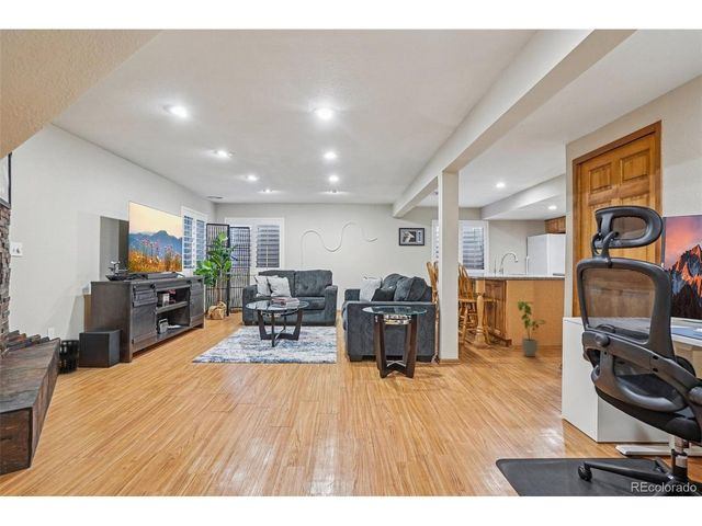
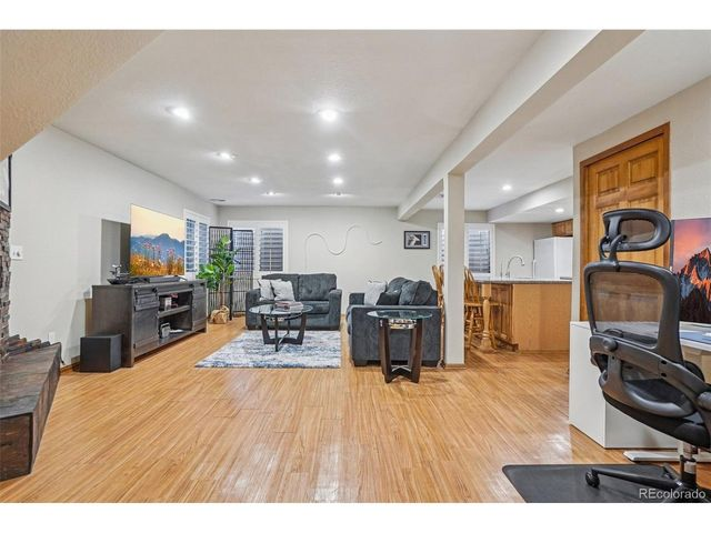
- house plant [517,300,547,357]
- wastebasket [57,339,82,376]
